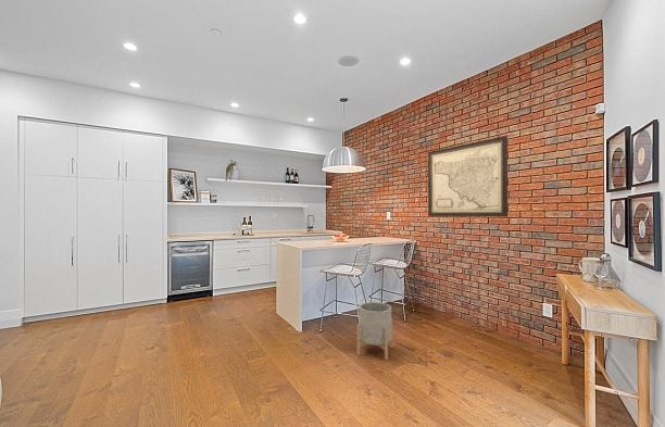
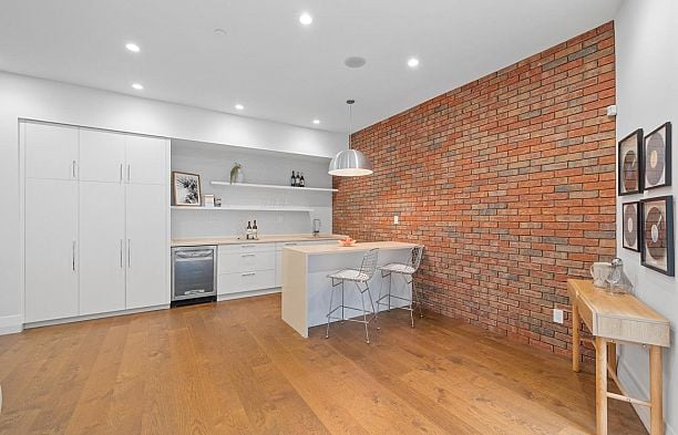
- planter [356,301,393,361]
- wall art [427,135,509,217]
